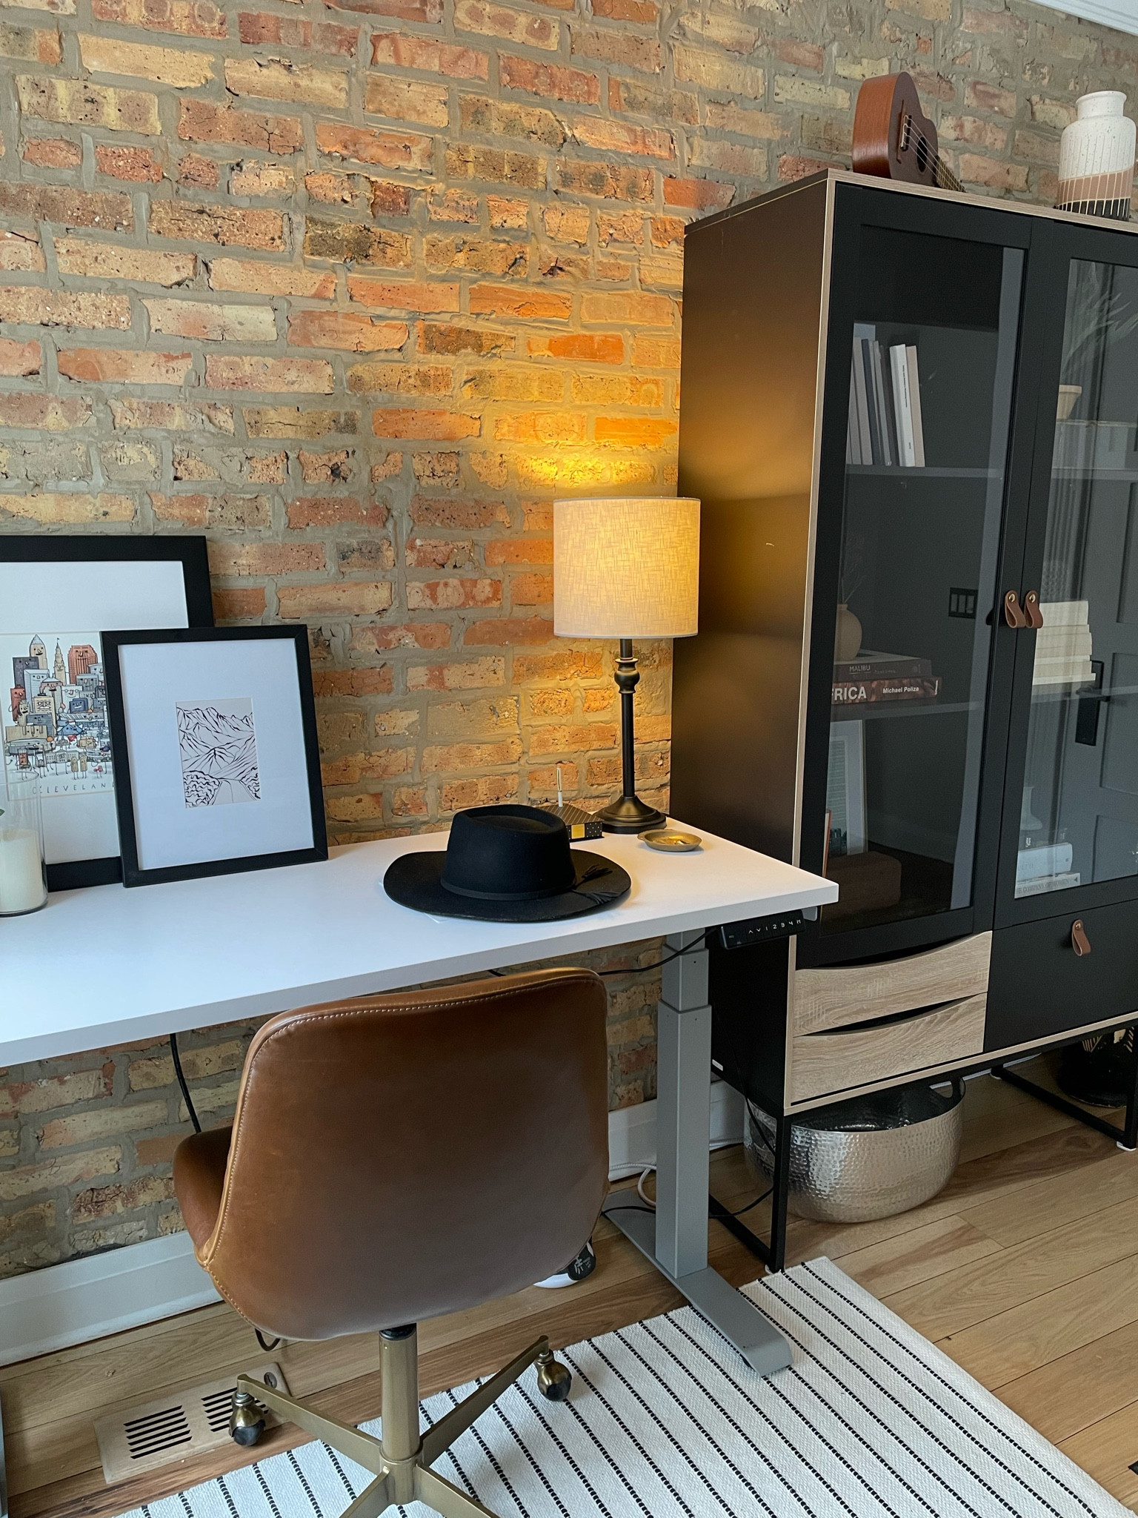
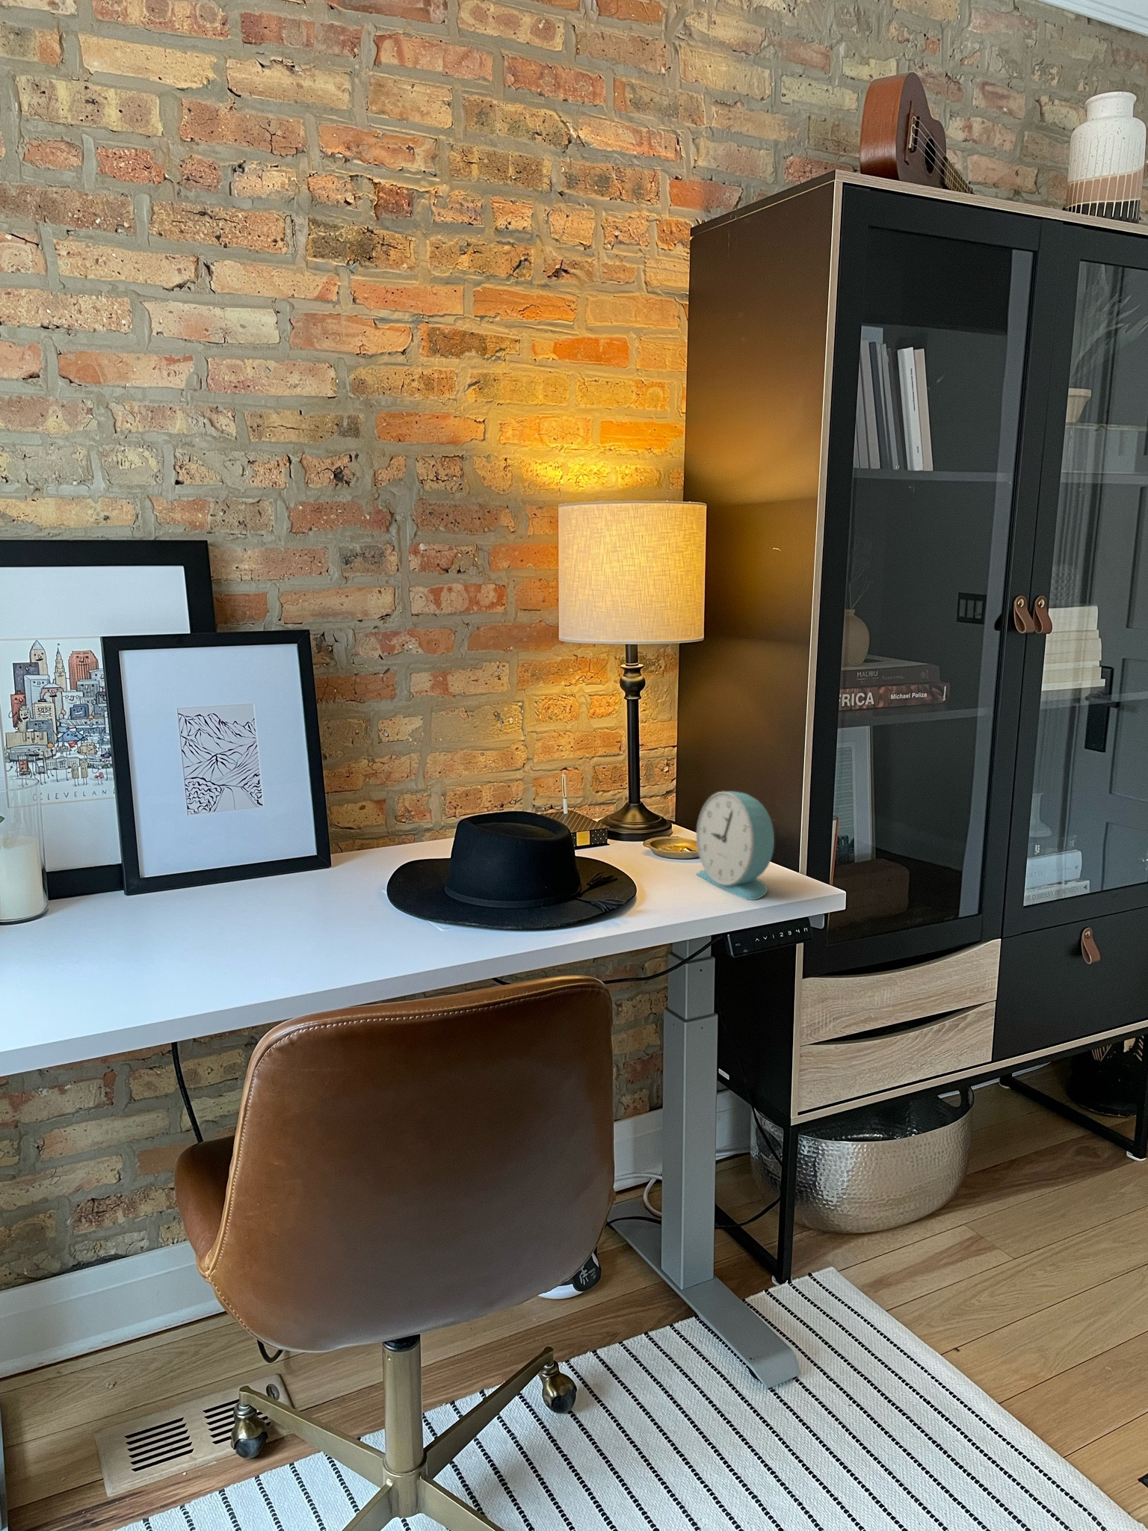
+ alarm clock [696,791,778,901]
